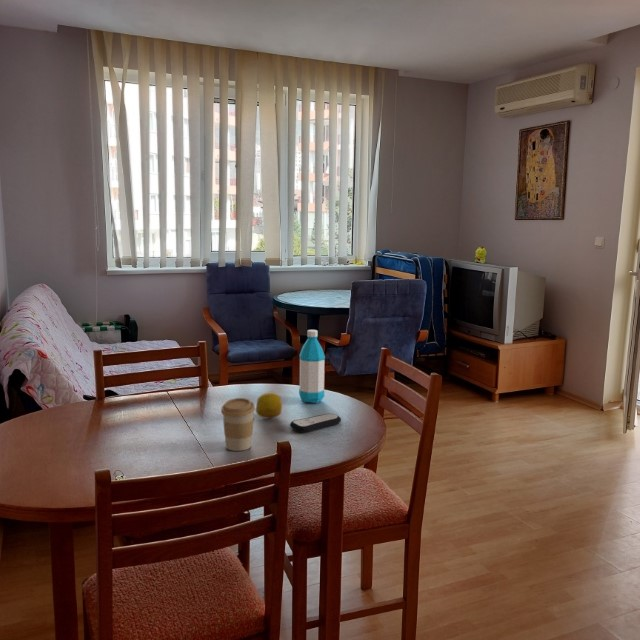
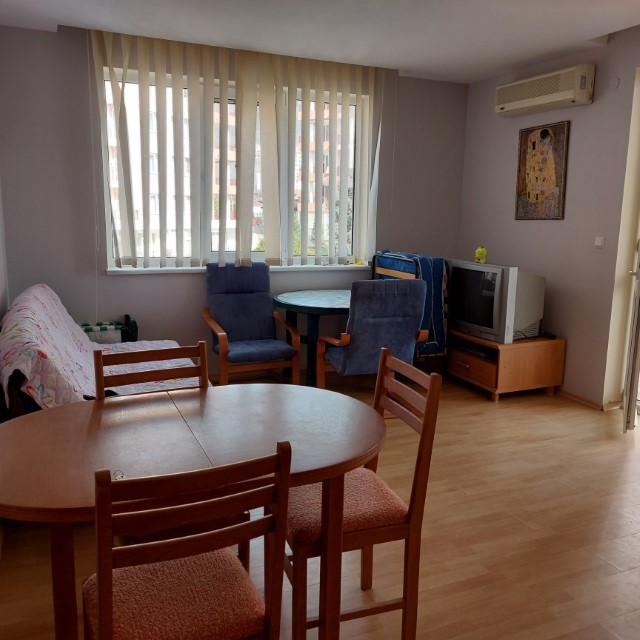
- fruit [255,392,283,419]
- water bottle [298,329,326,404]
- coffee cup [220,397,256,452]
- remote control [289,413,342,434]
